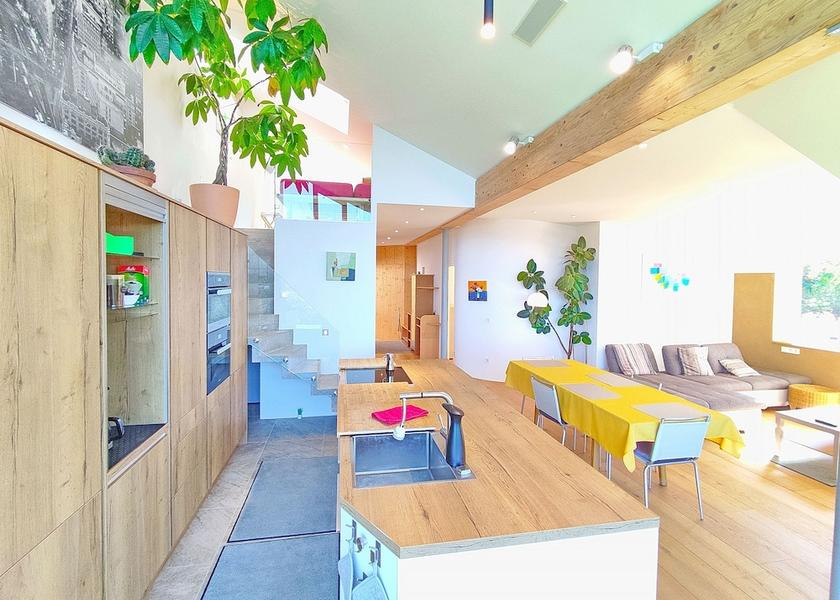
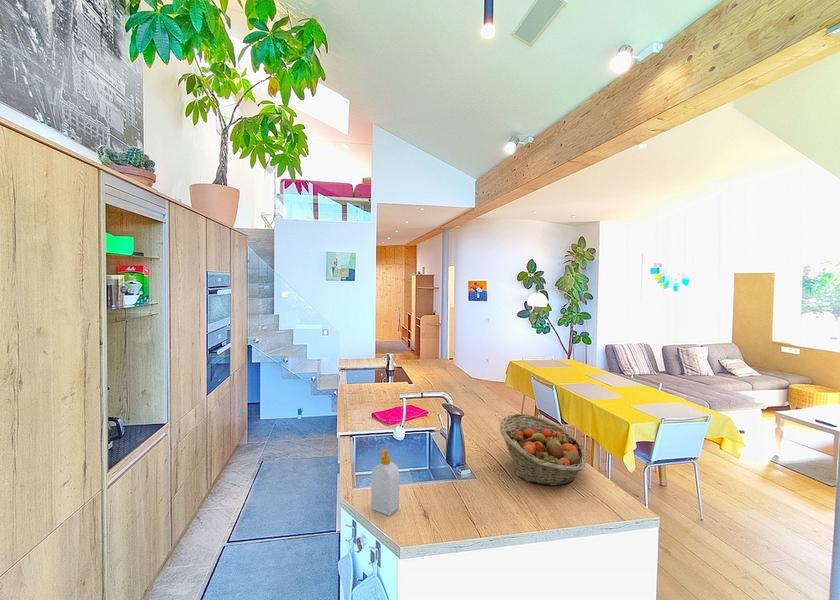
+ soap bottle [370,449,400,517]
+ fruit basket [499,413,587,487]
